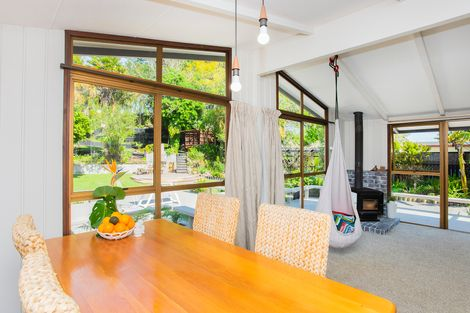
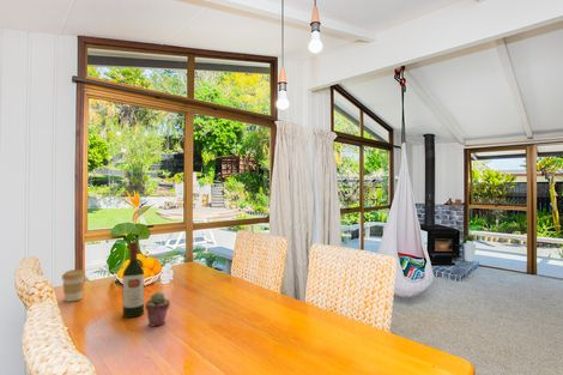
+ coffee cup [61,268,86,303]
+ potted succulent [144,291,171,327]
+ wine bottle [122,241,145,319]
